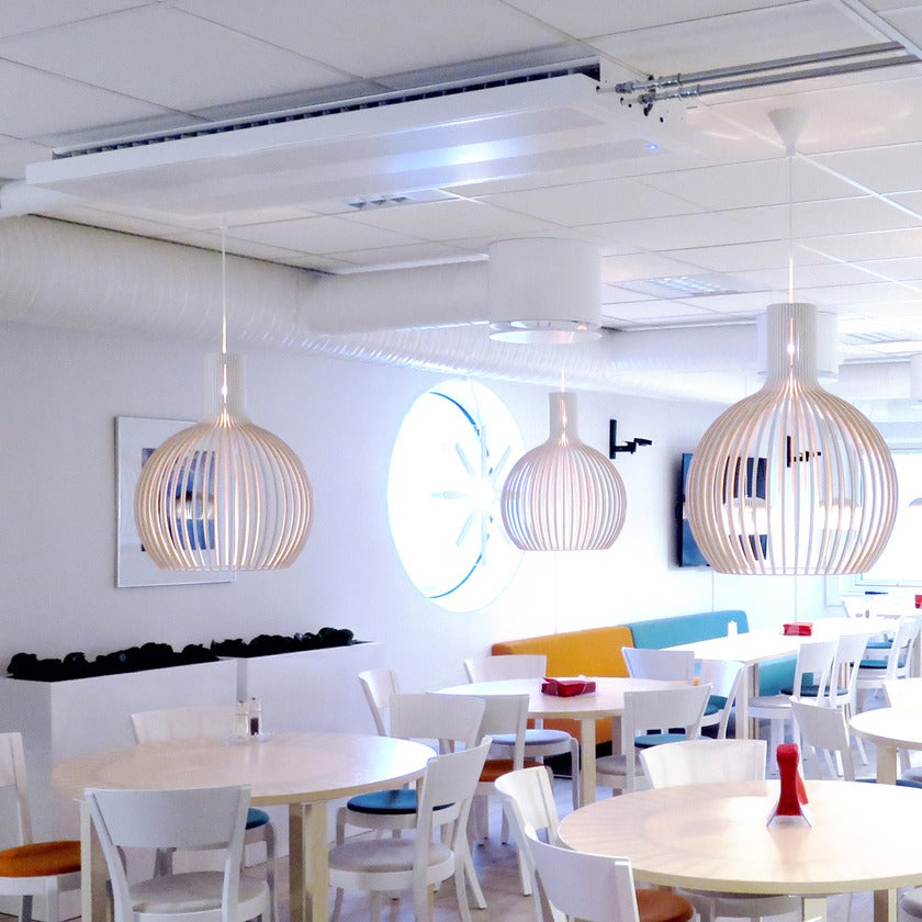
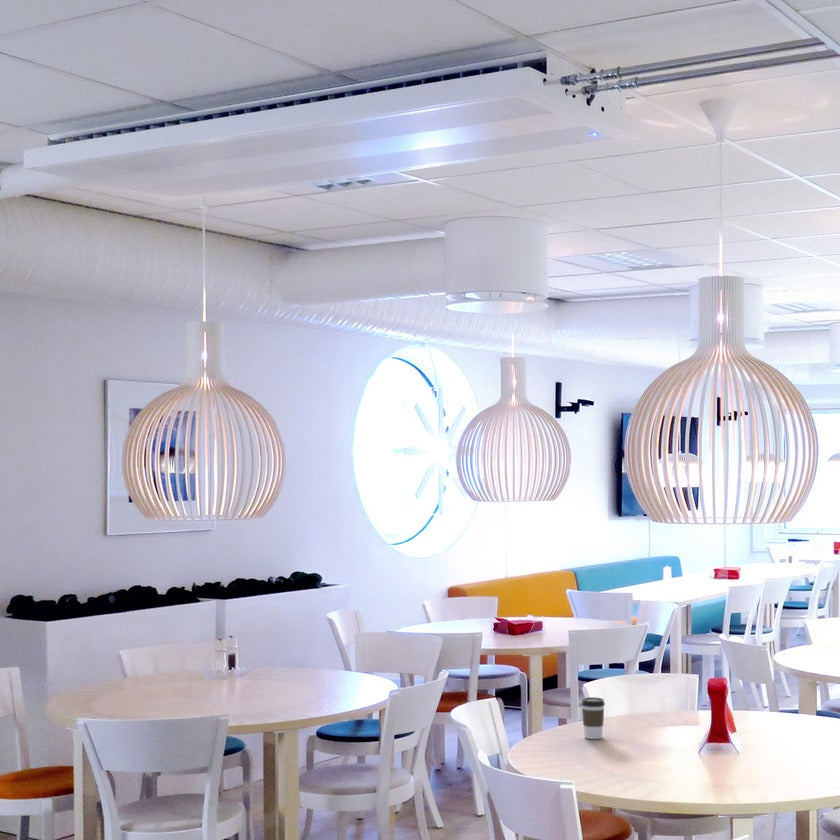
+ coffee cup [580,696,606,740]
